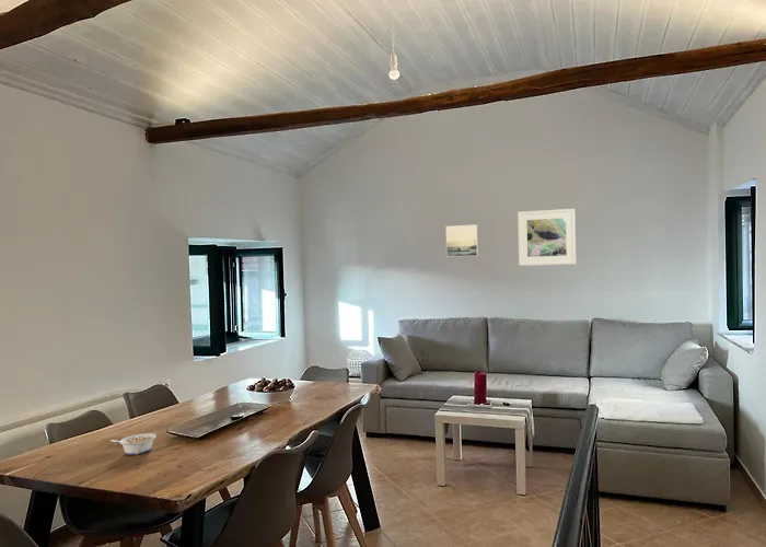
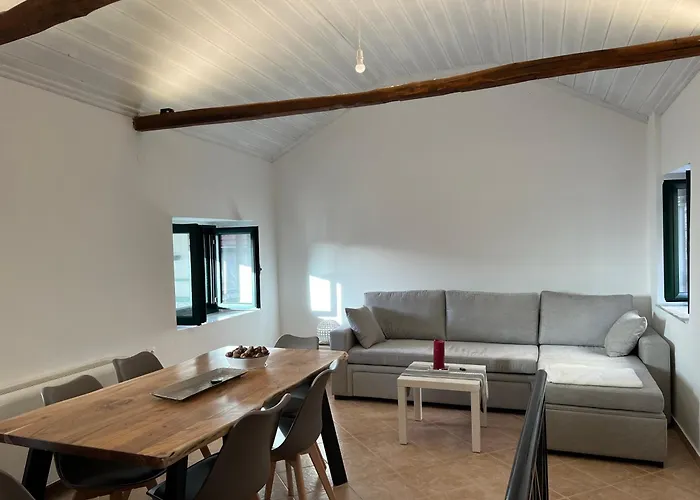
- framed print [517,208,577,267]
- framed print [444,223,479,258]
- legume [111,432,158,456]
